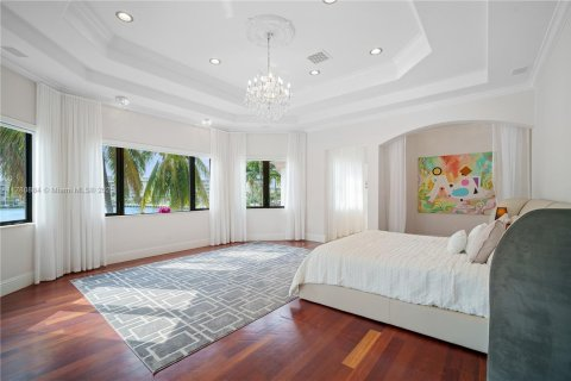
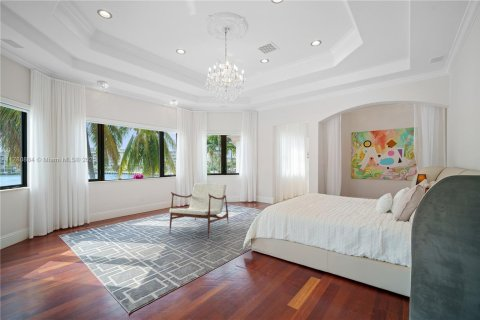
+ armchair [168,182,229,239]
